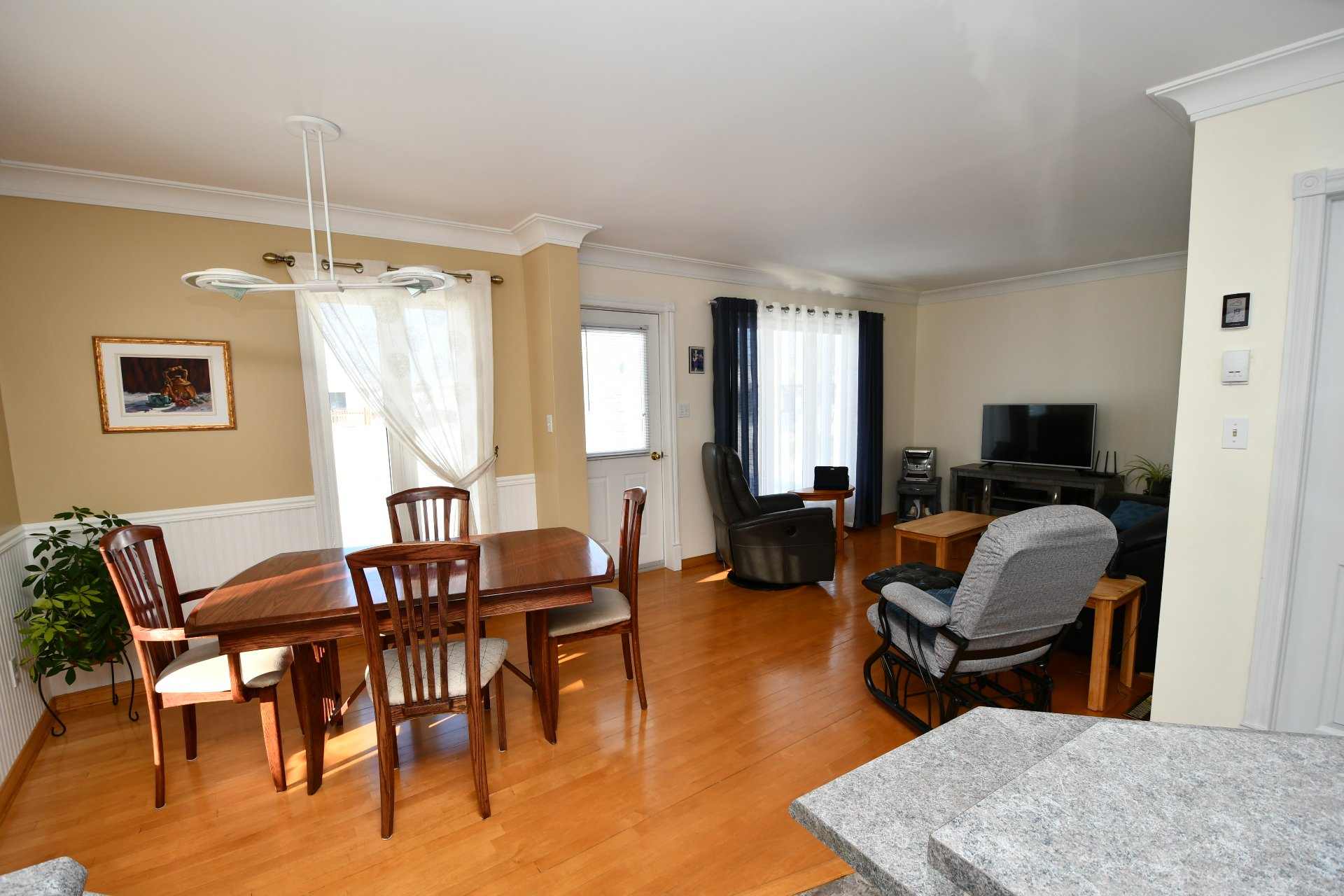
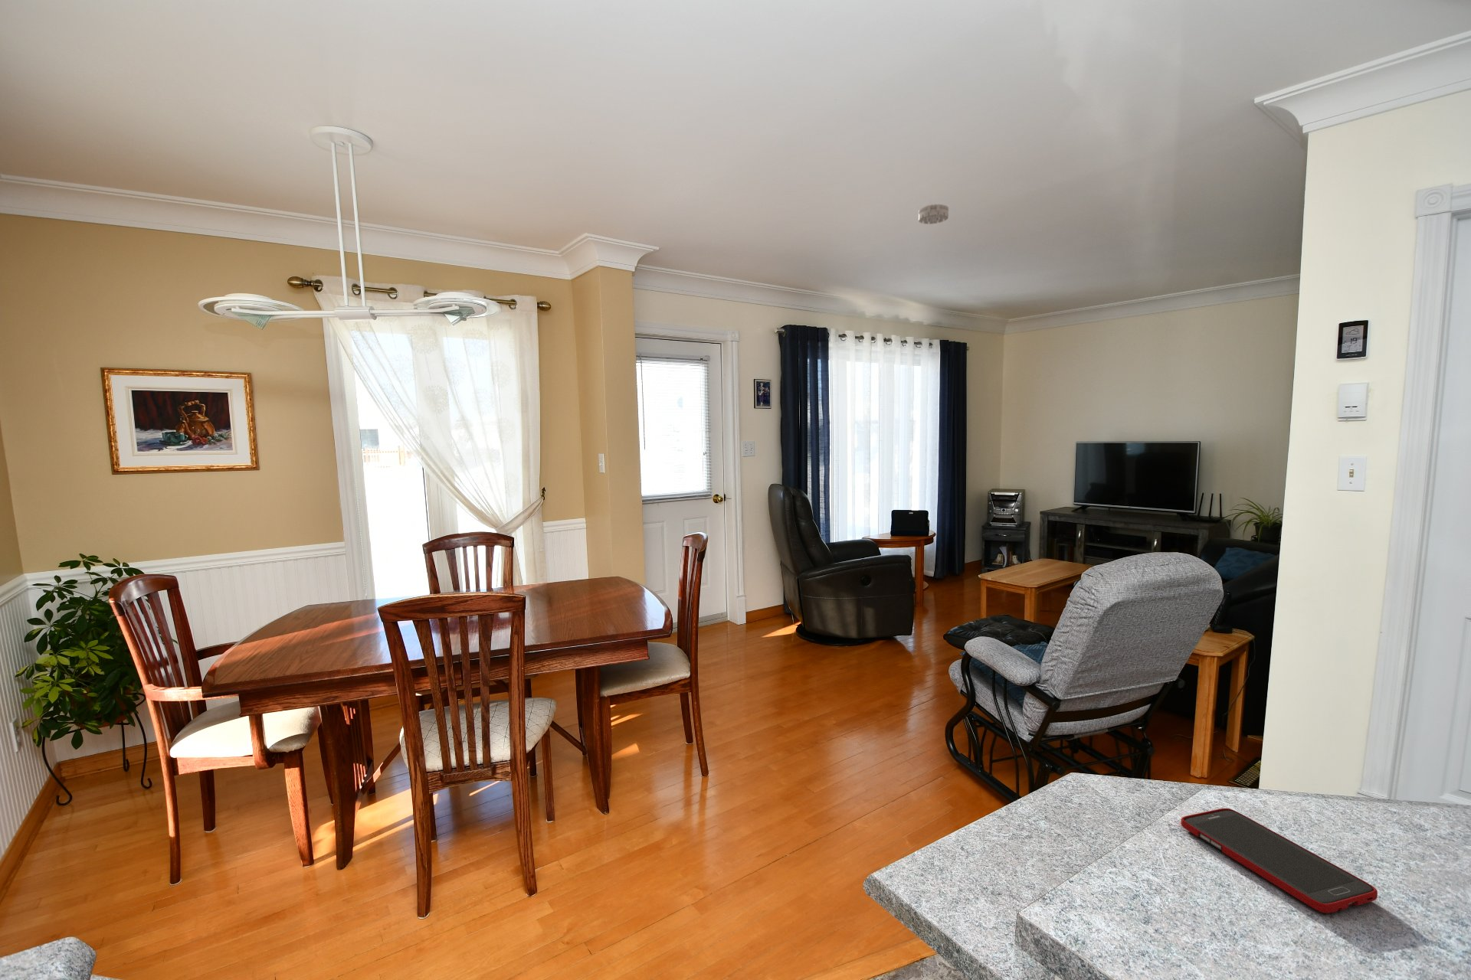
+ smoke detector [918,203,949,225]
+ cell phone [1180,807,1378,914]
